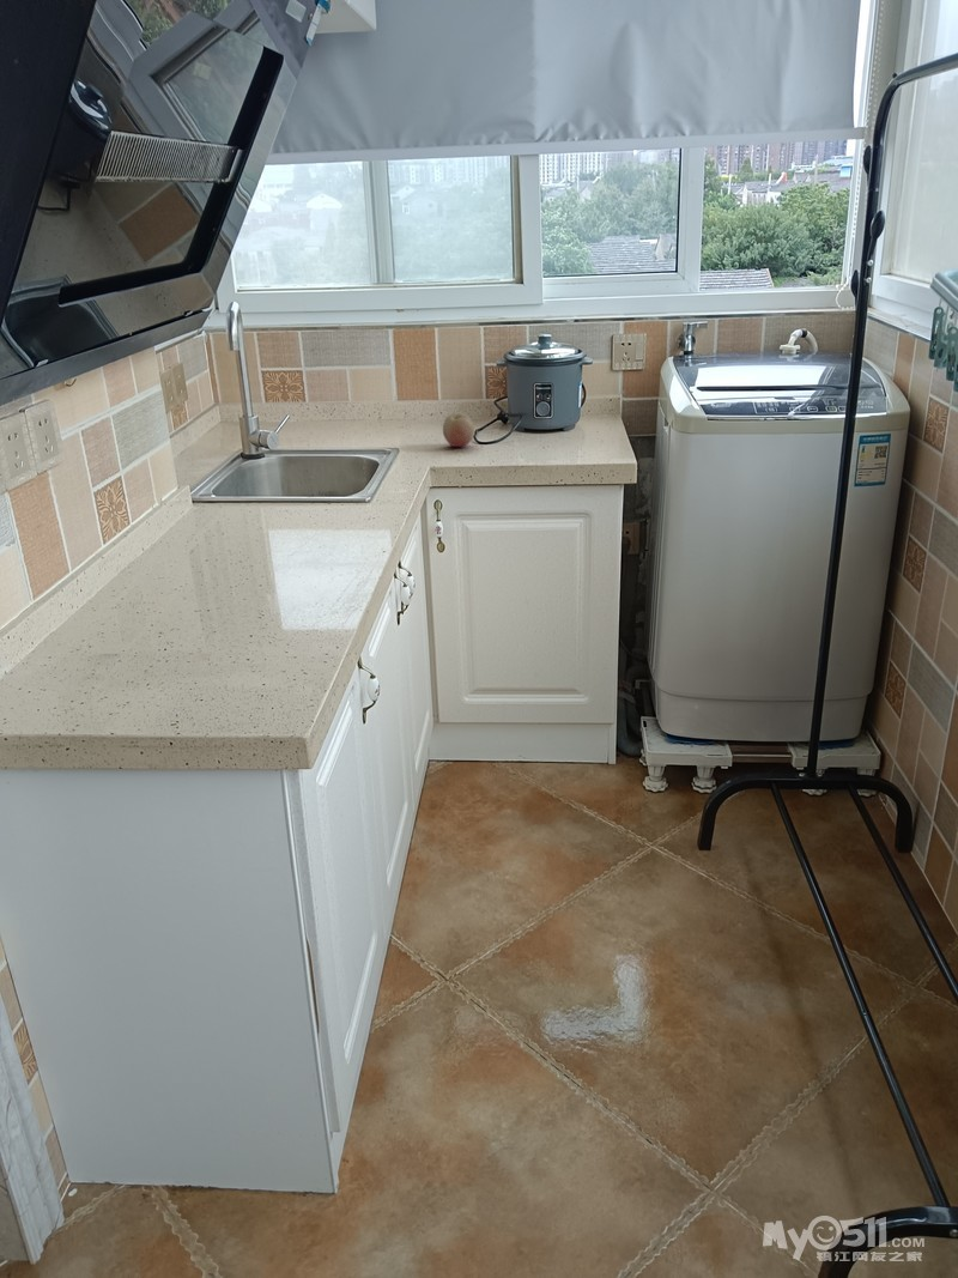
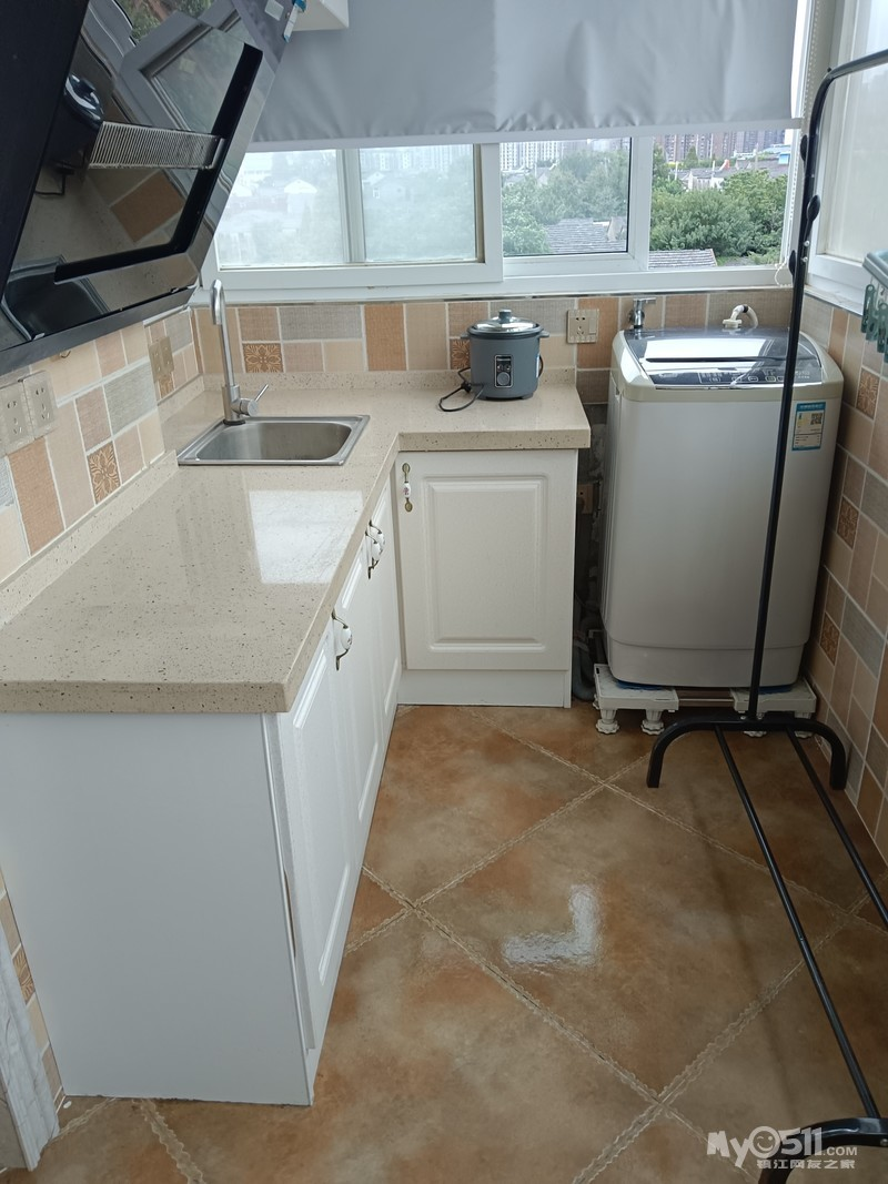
- fruit [442,412,475,448]
